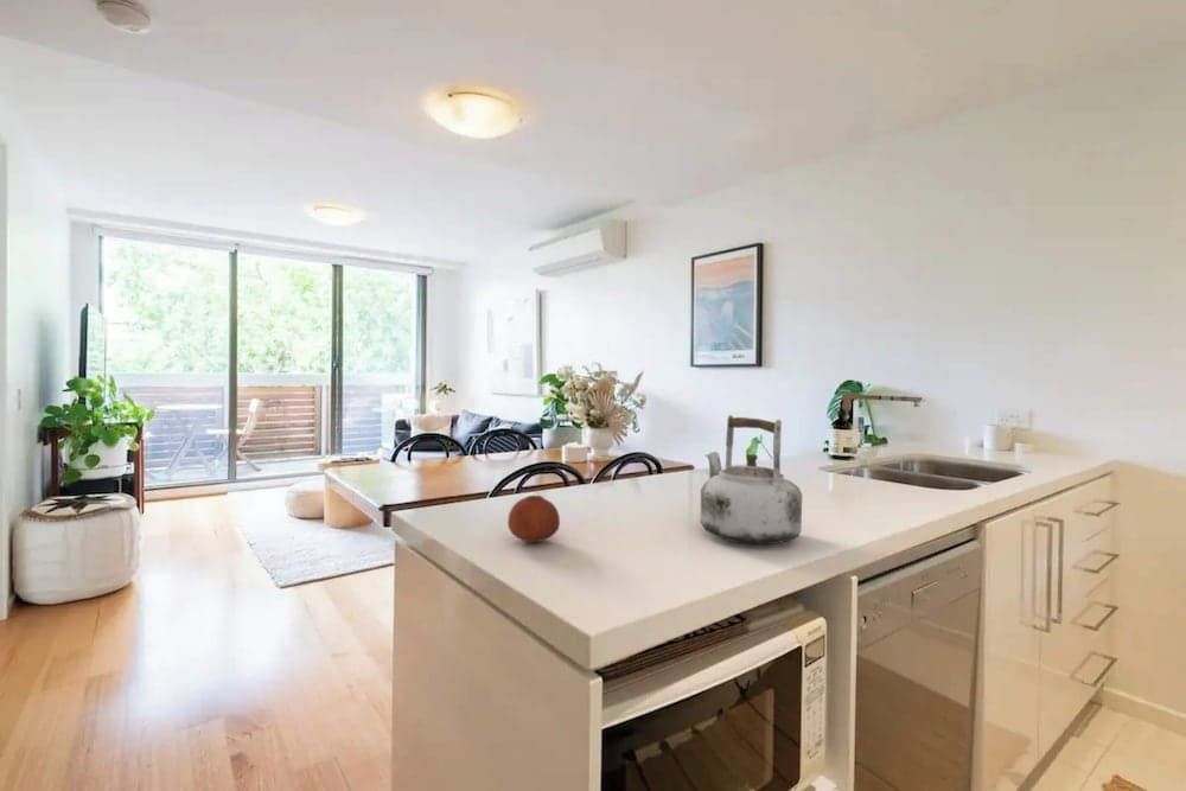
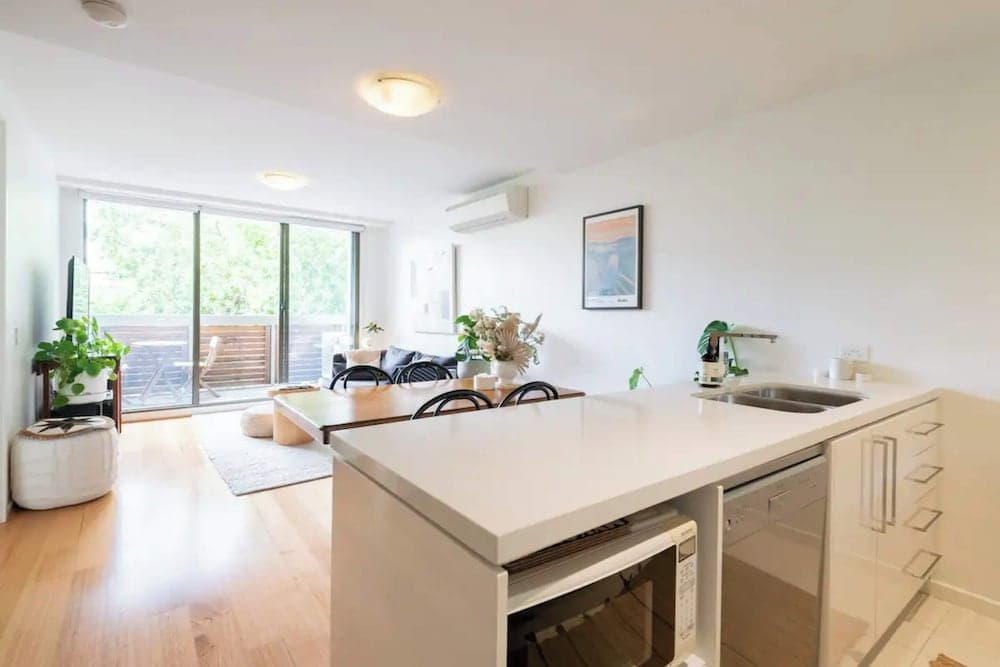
- fruit [506,495,561,543]
- kettle [700,414,803,546]
